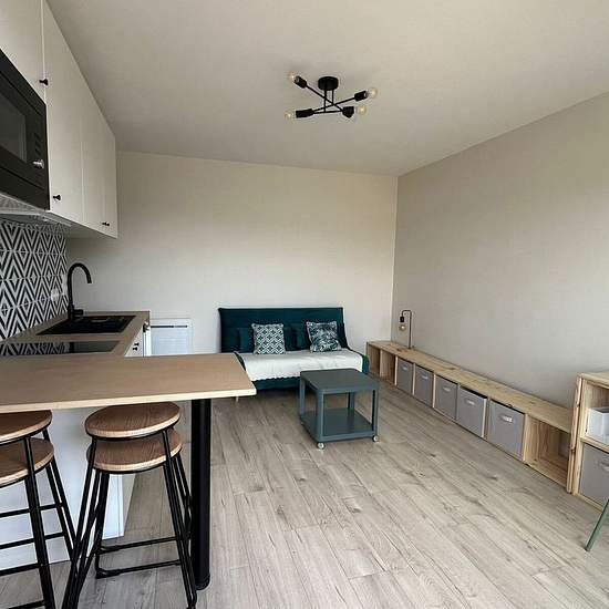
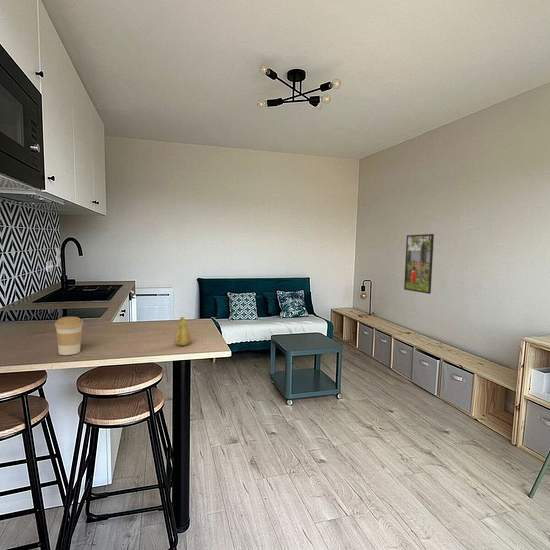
+ coffee cup [54,316,84,356]
+ fruit [173,316,192,347]
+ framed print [403,233,435,295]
